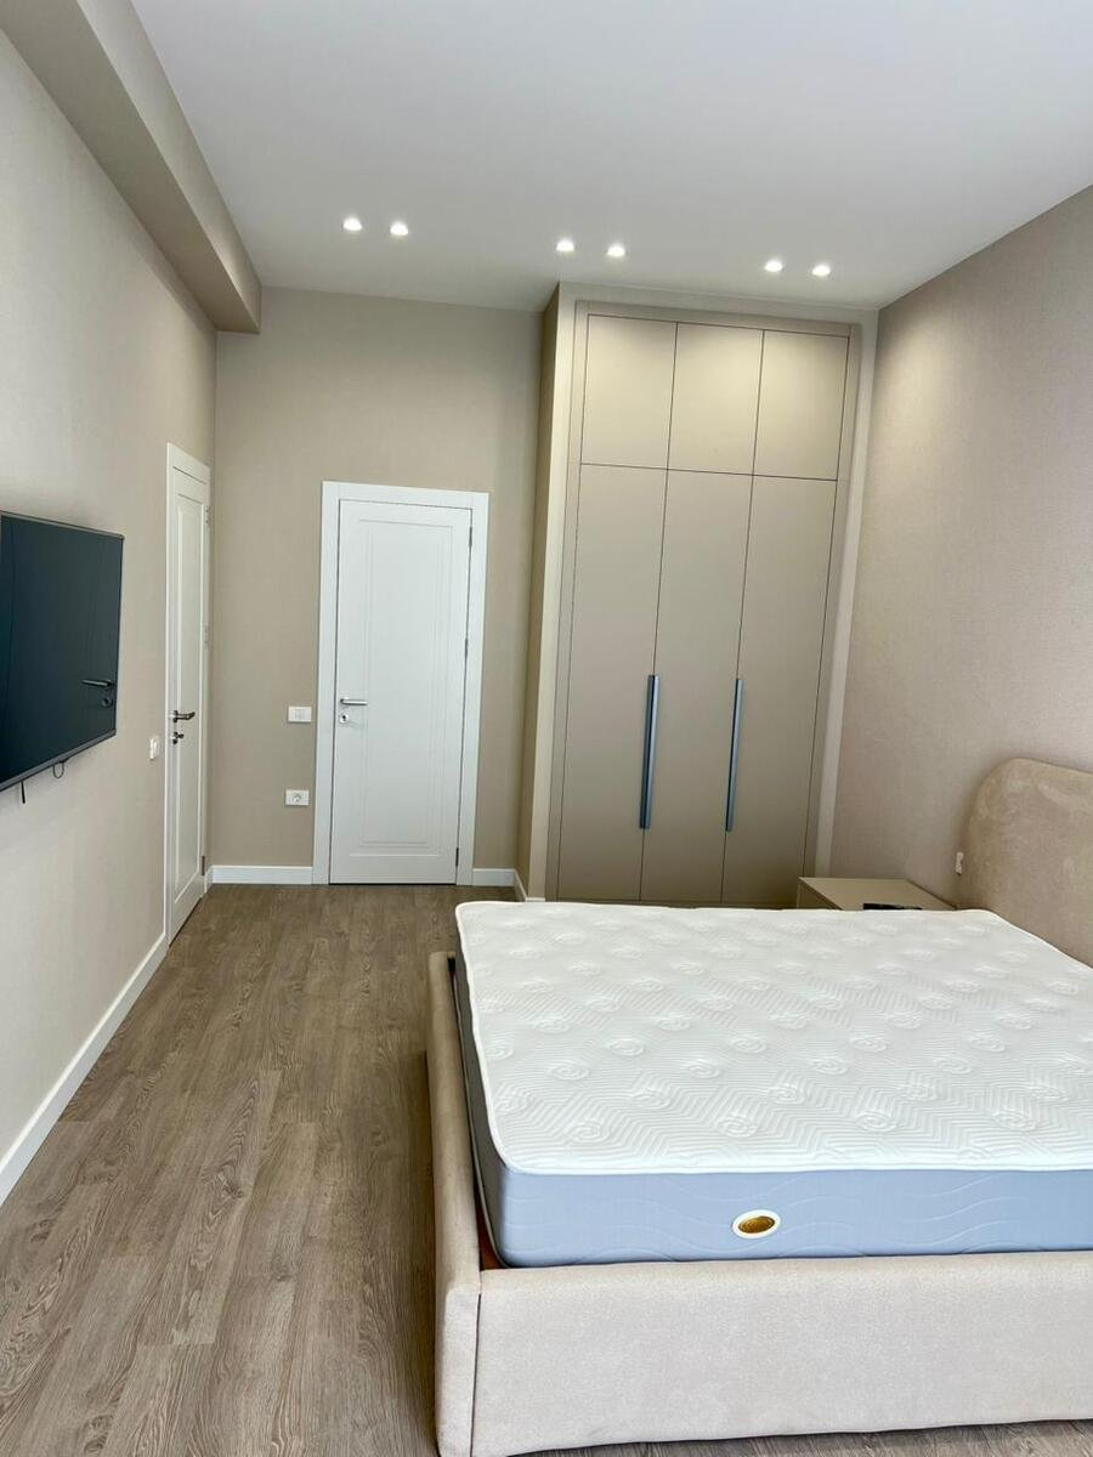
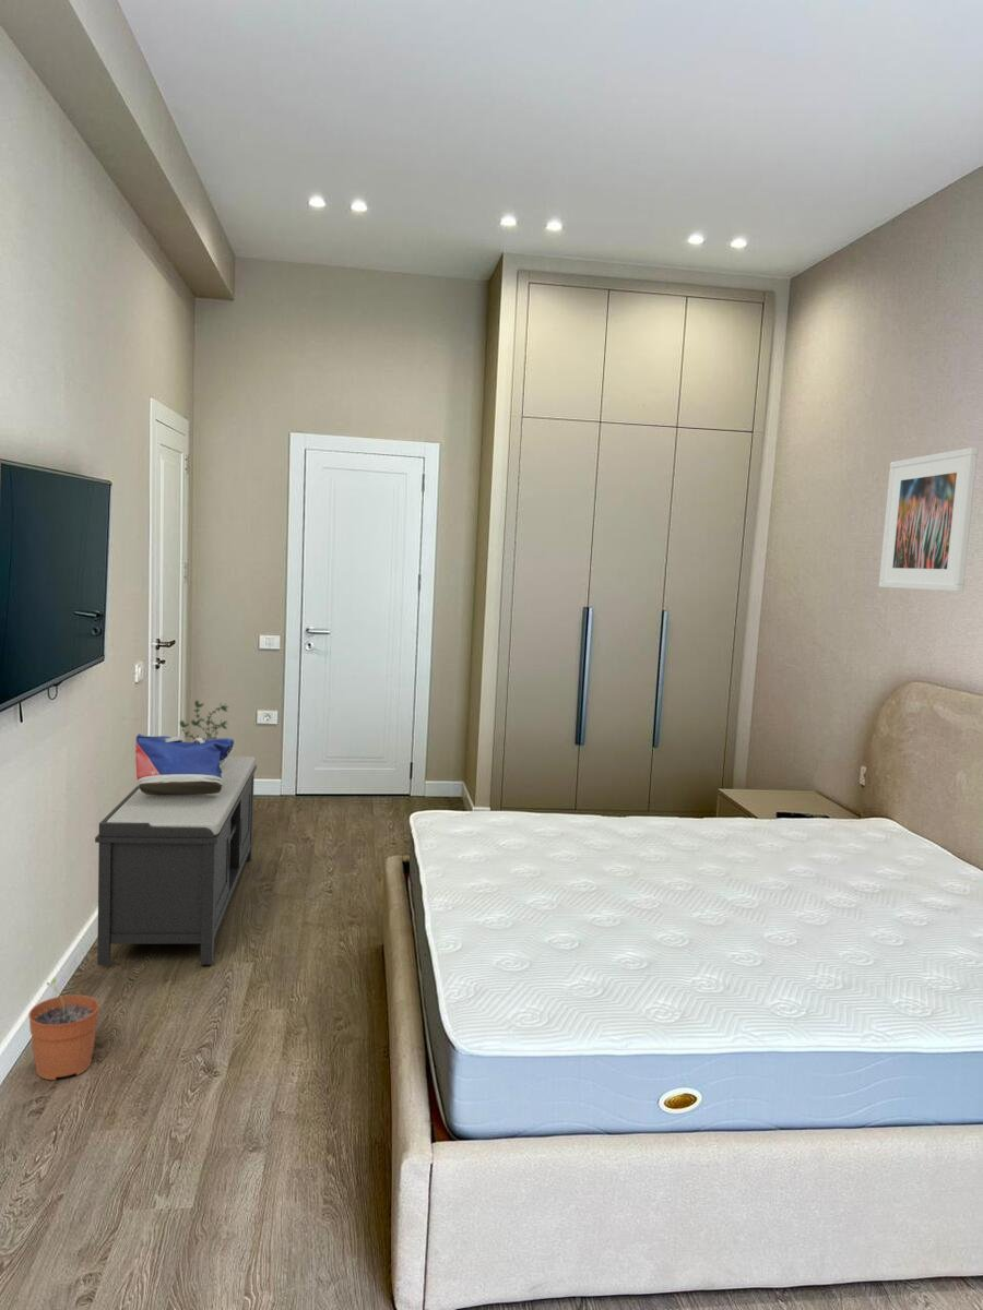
+ bench [94,755,258,966]
+ tote bag [134,733,235,795]
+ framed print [878,446,979,593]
+ plant pot [27,977,100,1081]
+ potted plant [179,699,229,765]
